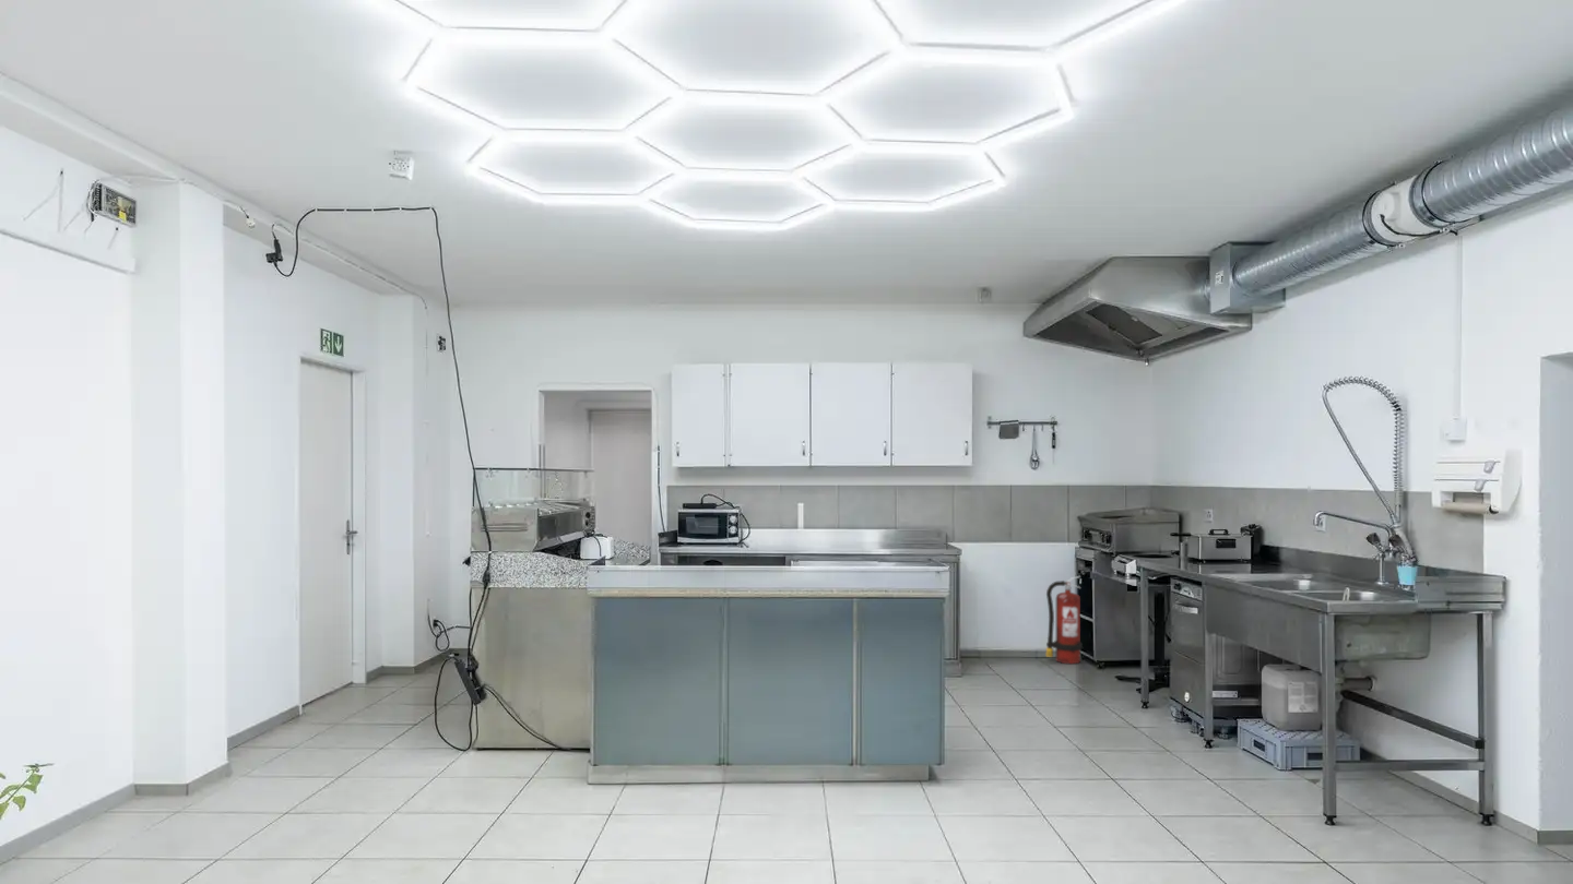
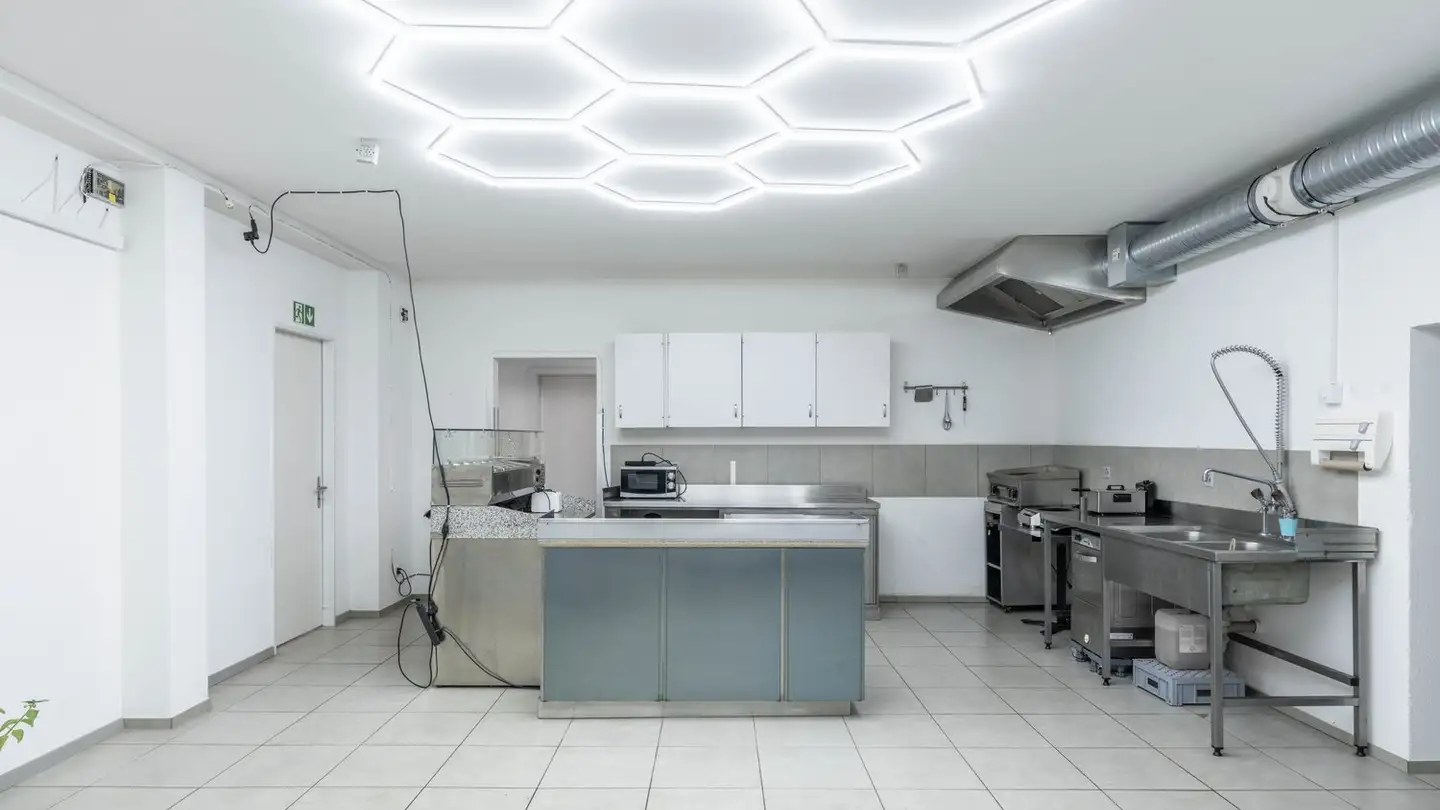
- fire extinguisher [1044,575,1083,665]
